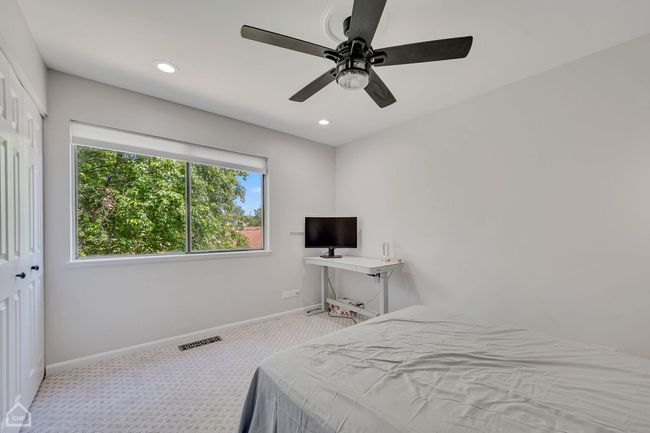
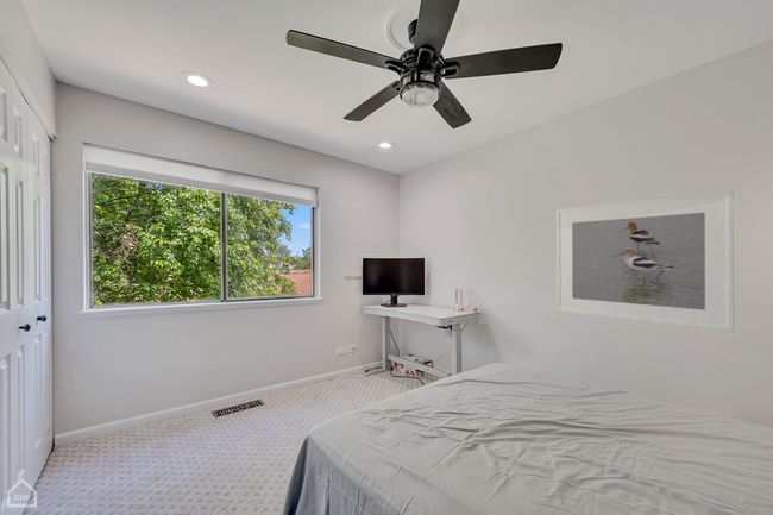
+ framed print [555,189,735,334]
